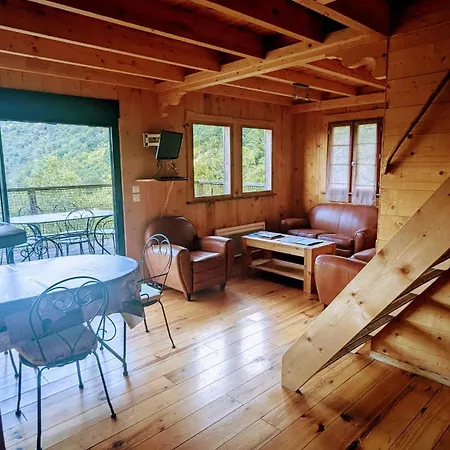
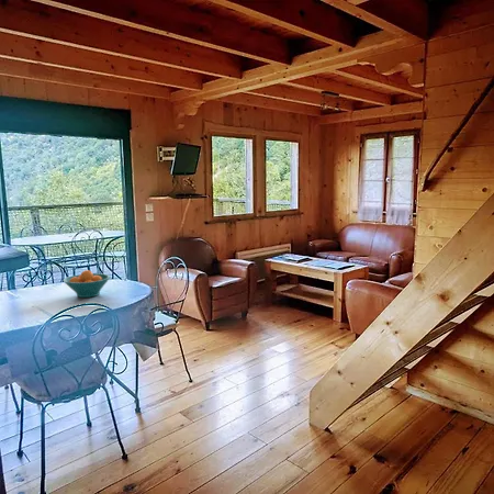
+ fruit bowl [63,269,111,299]
